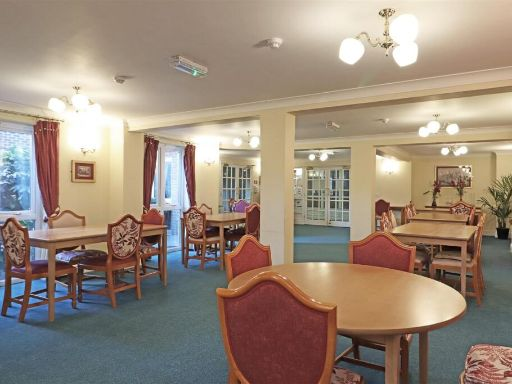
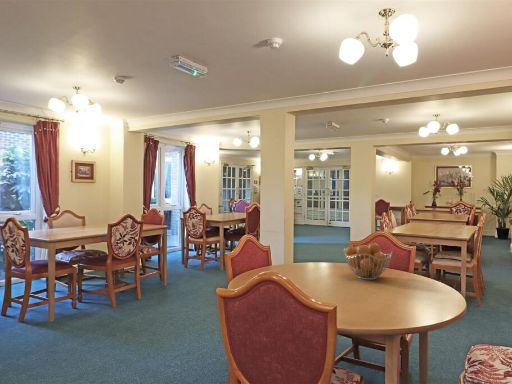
+ fruit basket [343,242,393,281]
